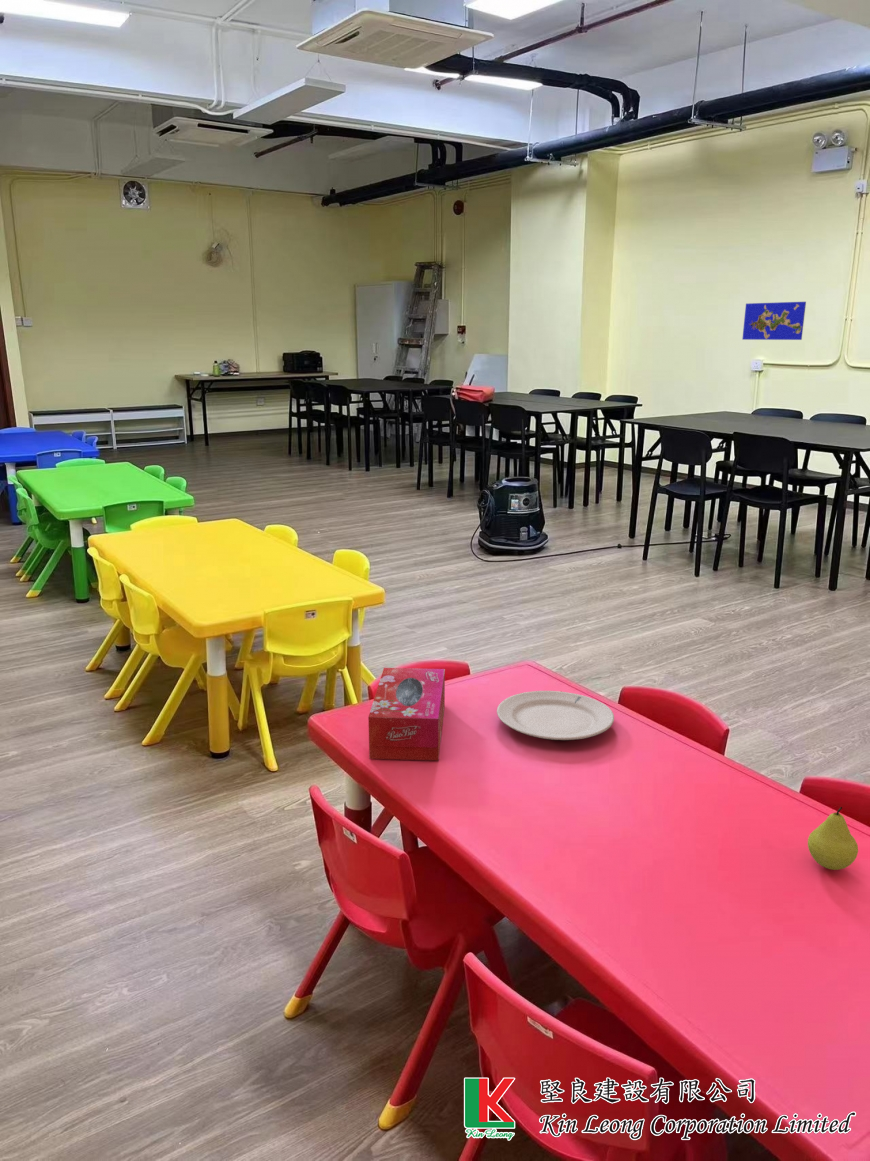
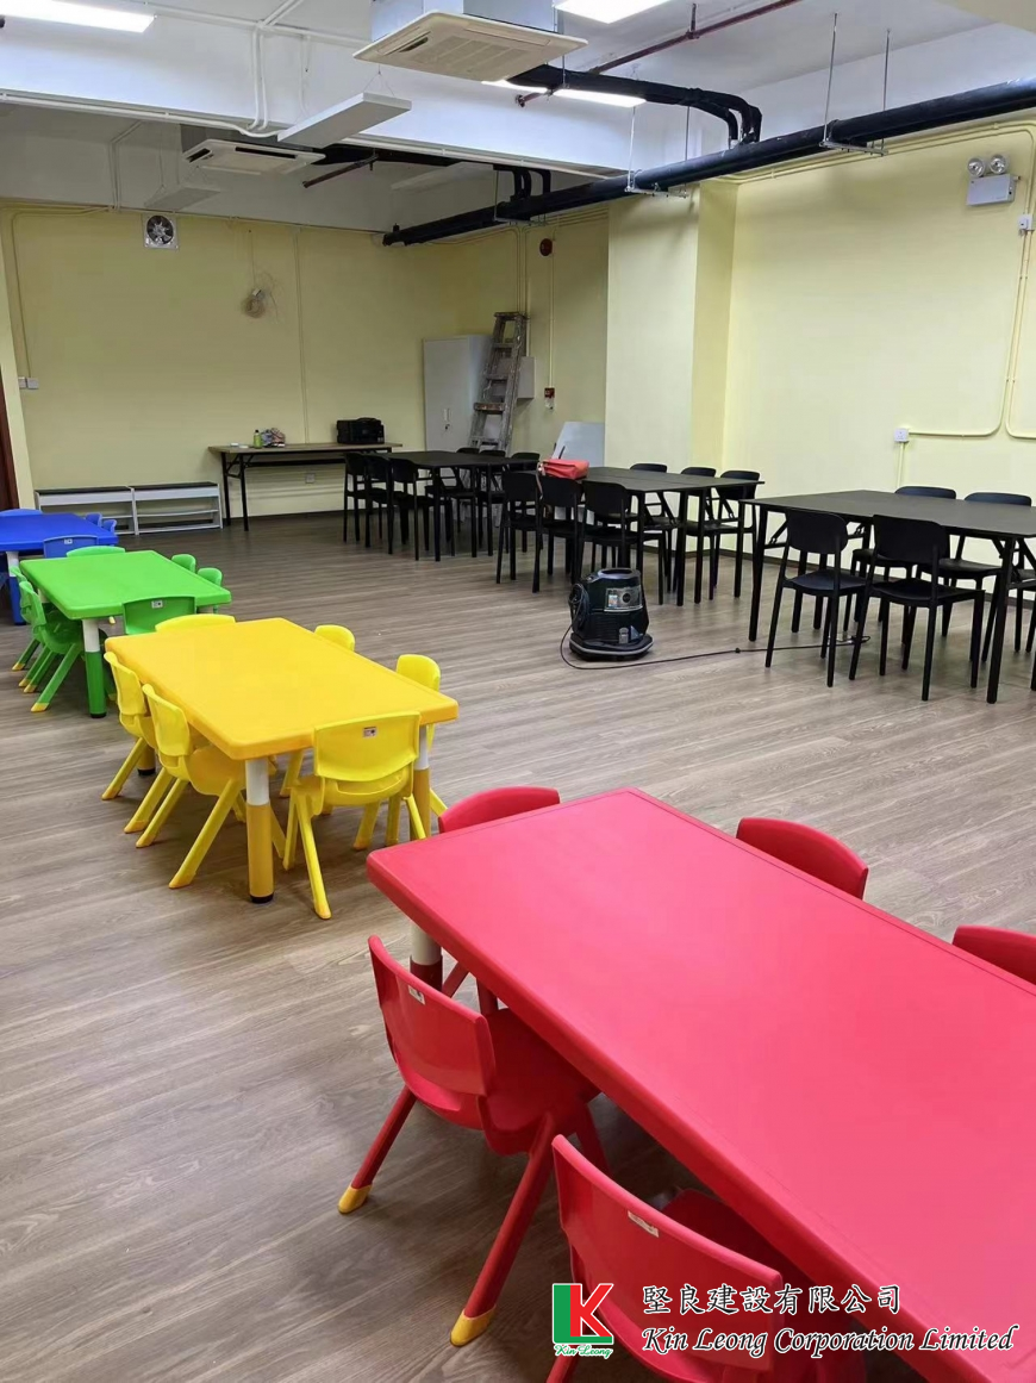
- world map [741,301,807,341]
- tissue box [367,667,446,762]
- fruit [807,806,859,871]
- chinaware [496,690,615,741]
